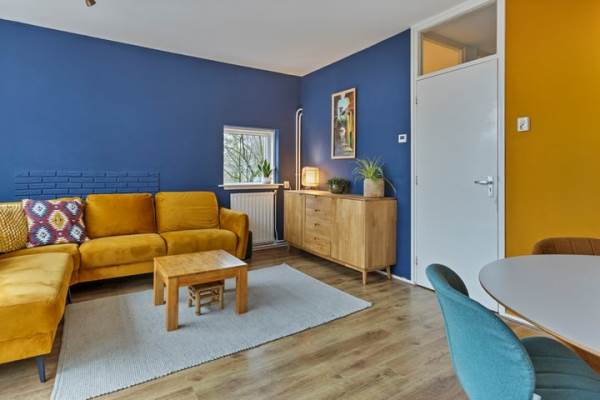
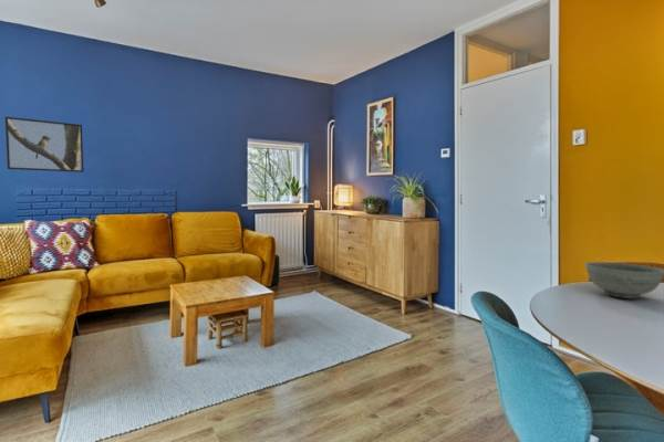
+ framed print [4,116,85,173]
+ bowl [583,261,664,299]
